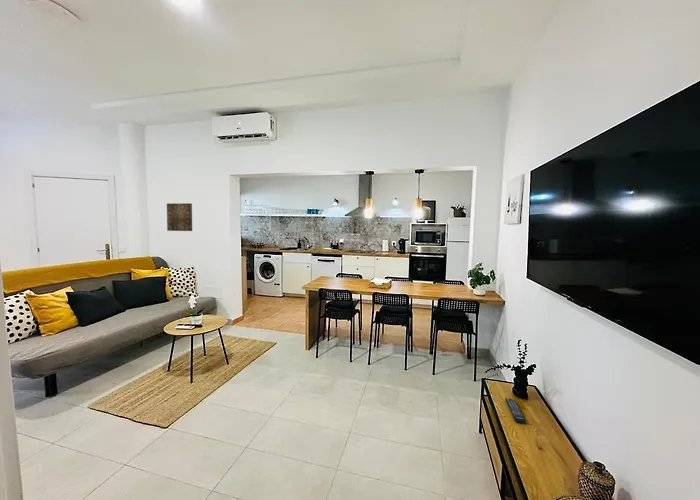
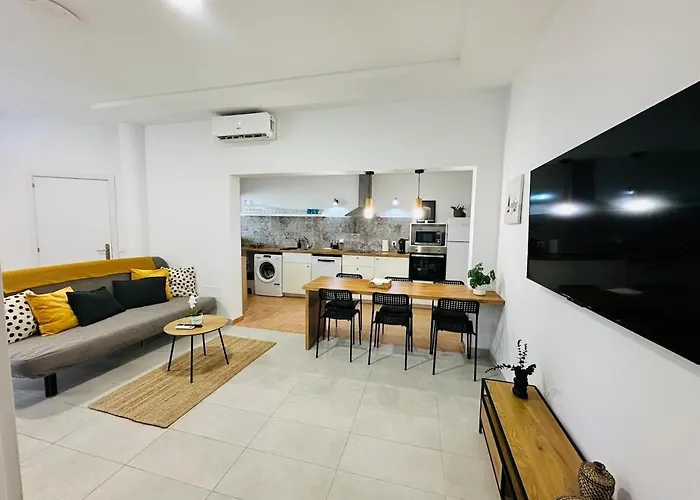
- remote control [504,397,527,424]
- wall art [166,202,193,232]
